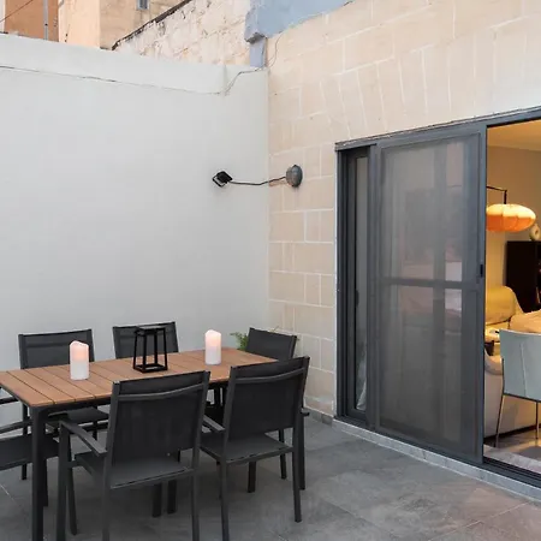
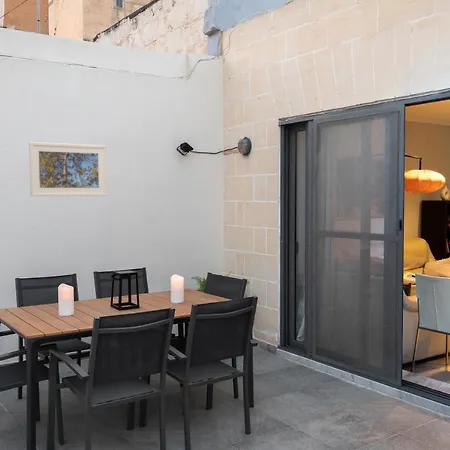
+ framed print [28,141,108,197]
